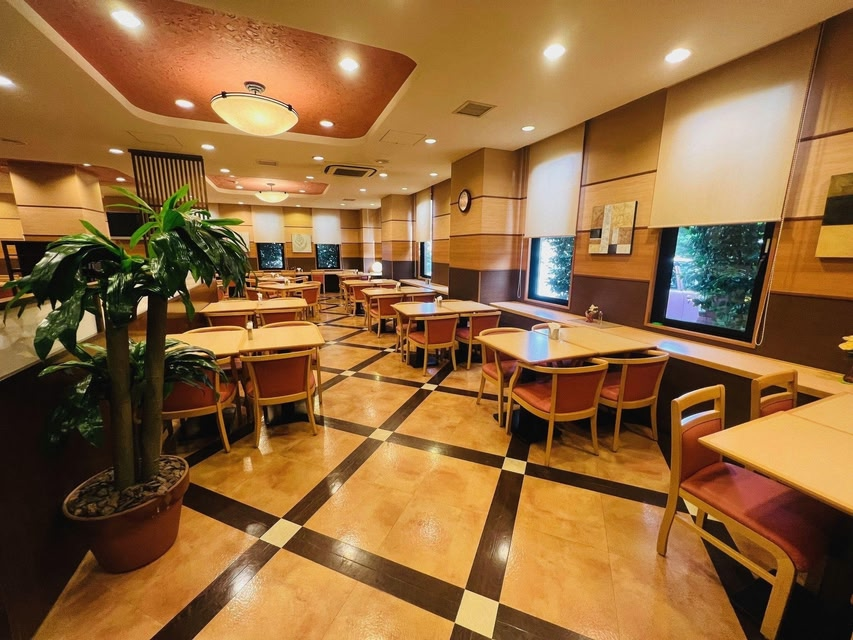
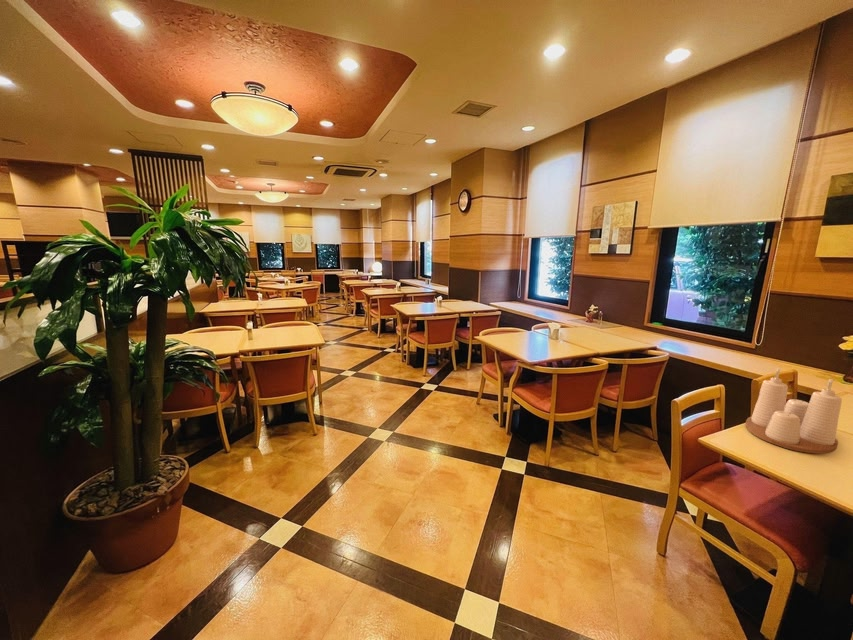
+ condiment set [744,367,843,455]
